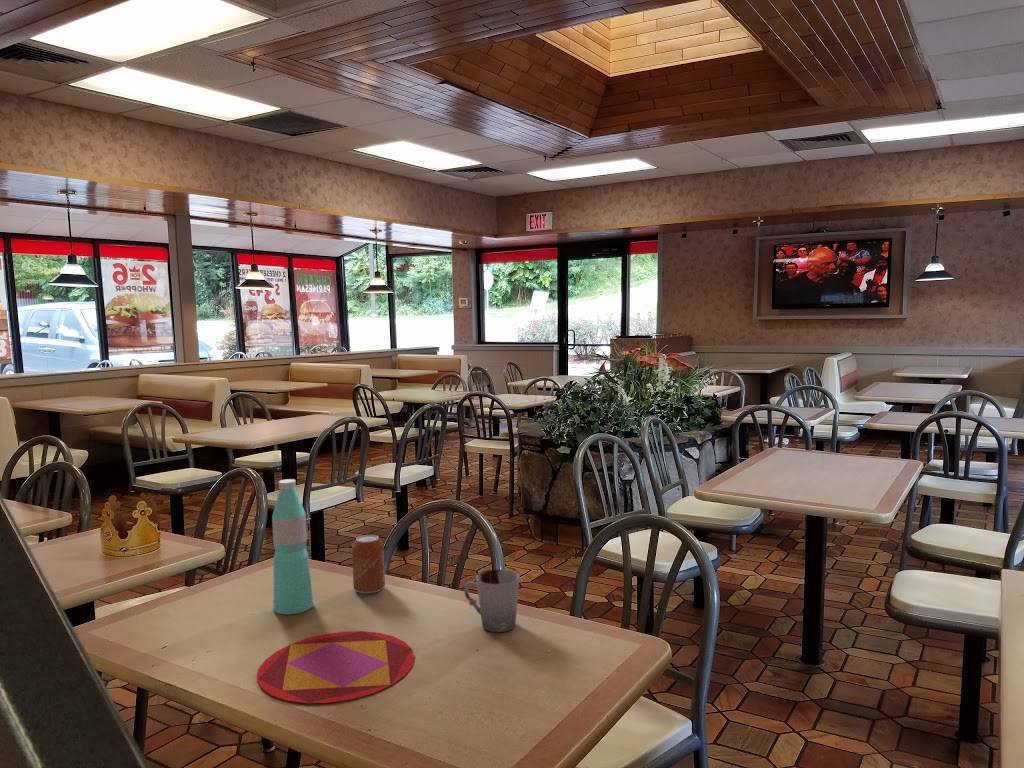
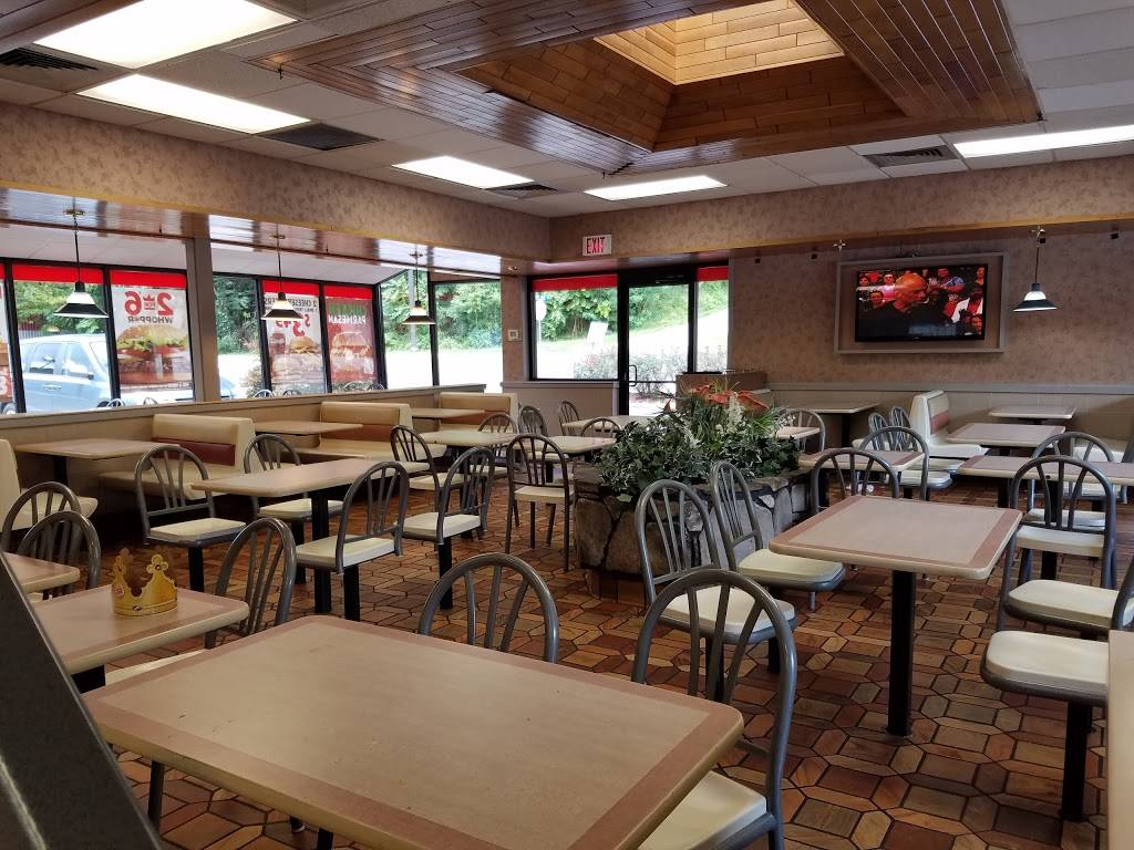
- water bottle [271,478,314,615]
- plate [256,630,415,704]
- cup [463,568,521,633]
- can [351,534,386,594]
